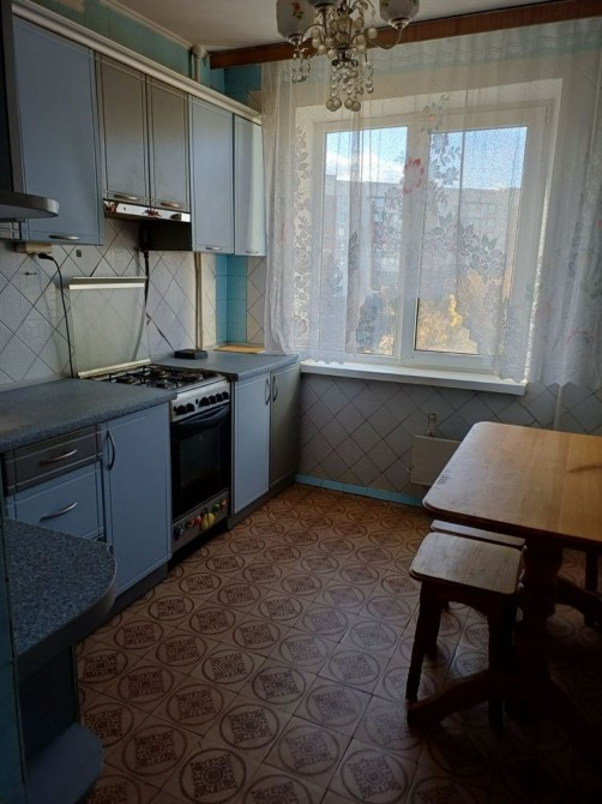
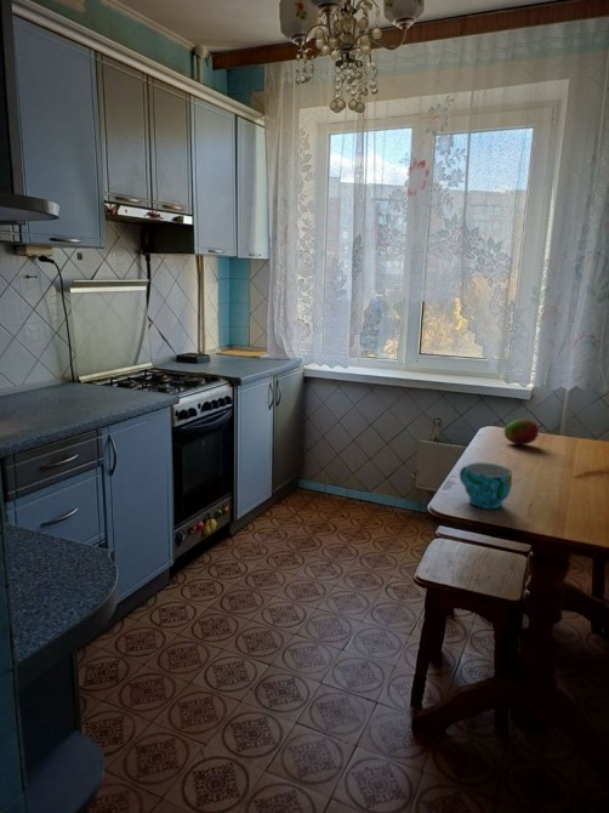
+ fruit [503,417,540,445]
+ cup [459,461,513,510]
